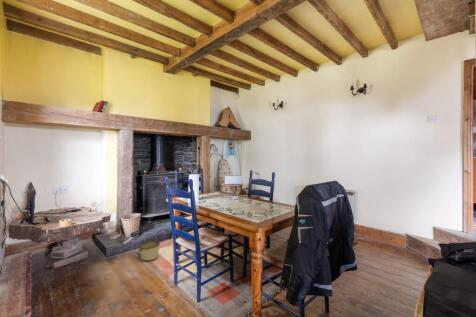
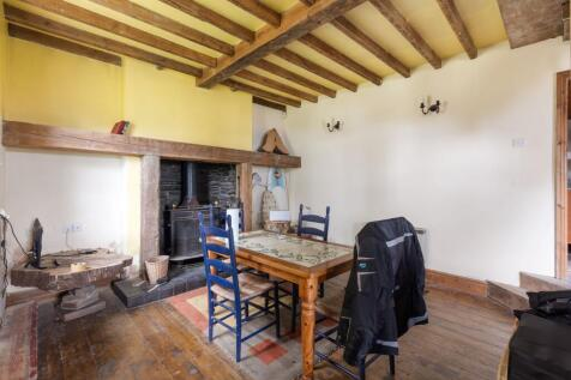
- bucket [136,240,161,262]
